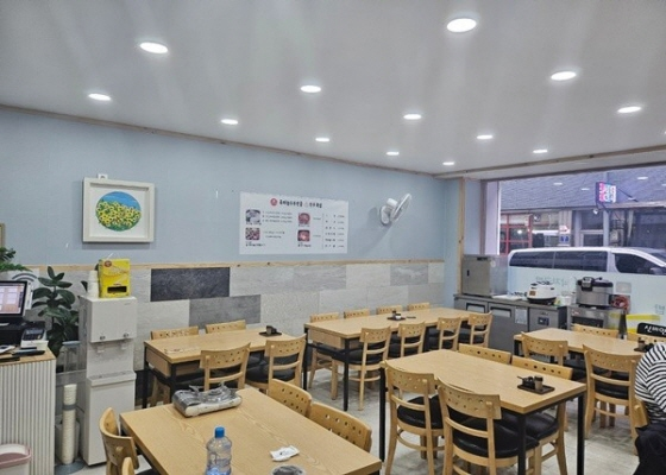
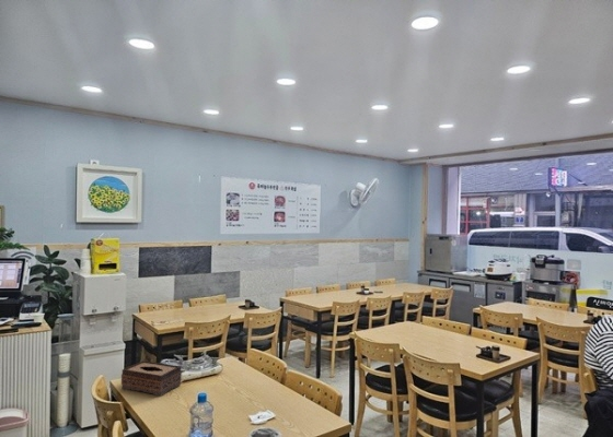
+ tissue box [120,359,183,398]
